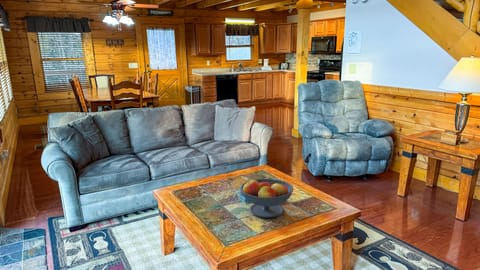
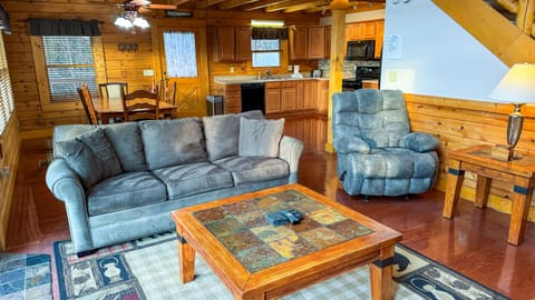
- fruit bowl [239,178,294,219]
